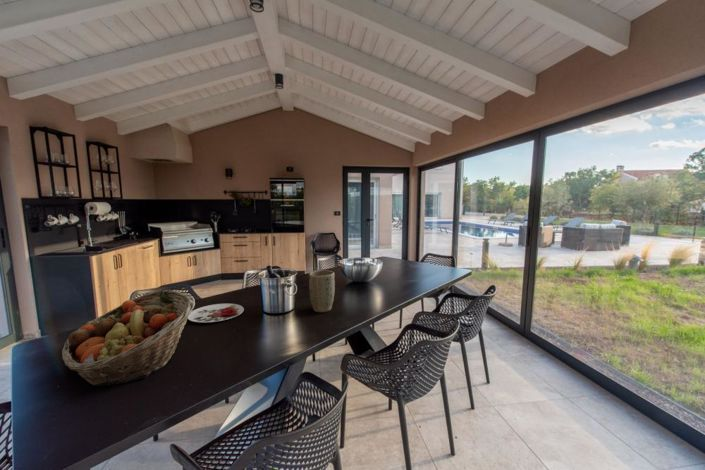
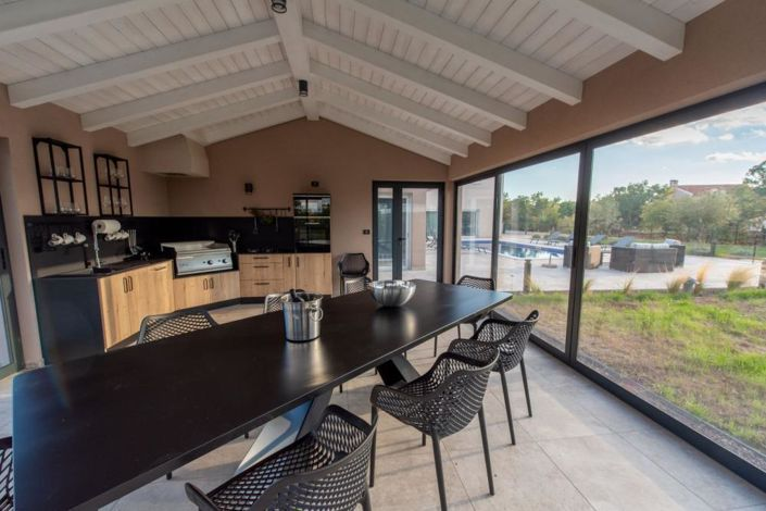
- fruit basket [61,289,196,387]
- plate [187,303,245,323]
- plant pot [308,269,336,313]
